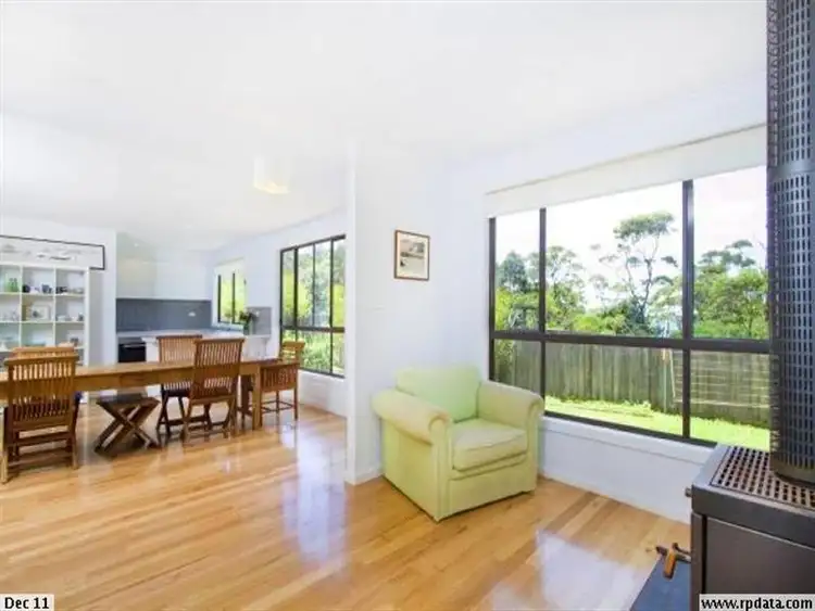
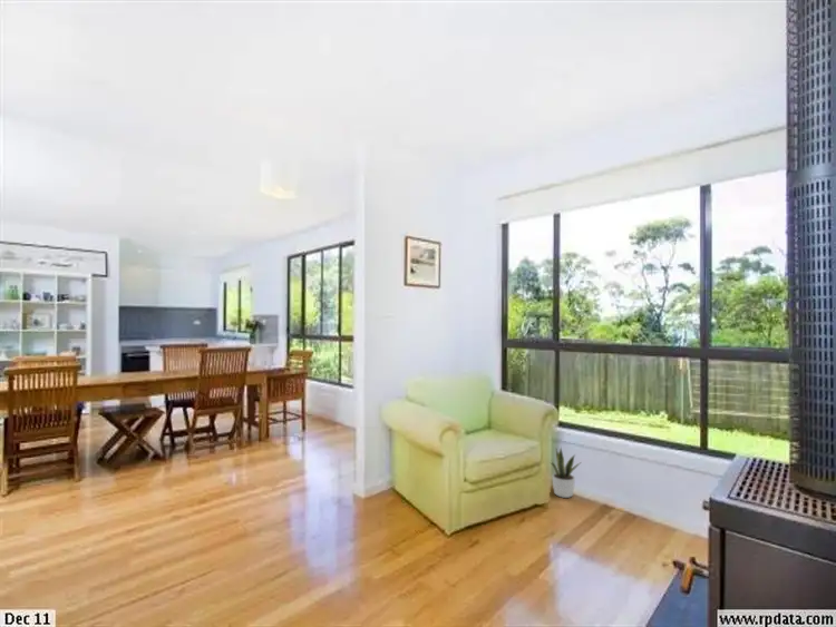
+ potted plant [551,445,581,499]
